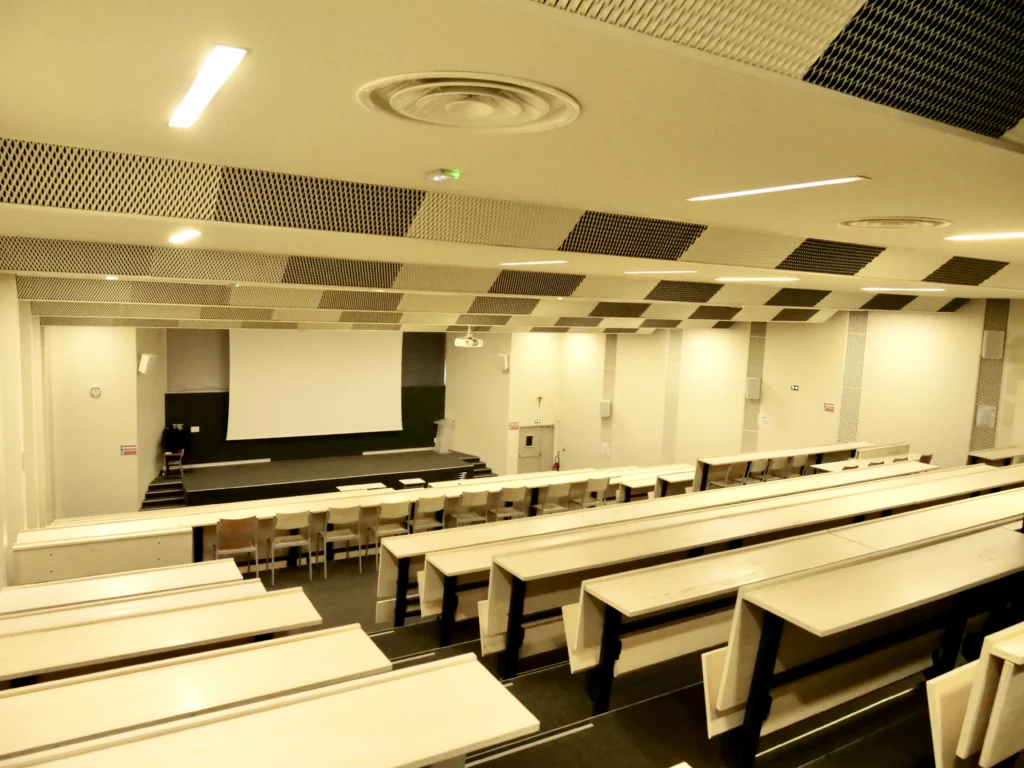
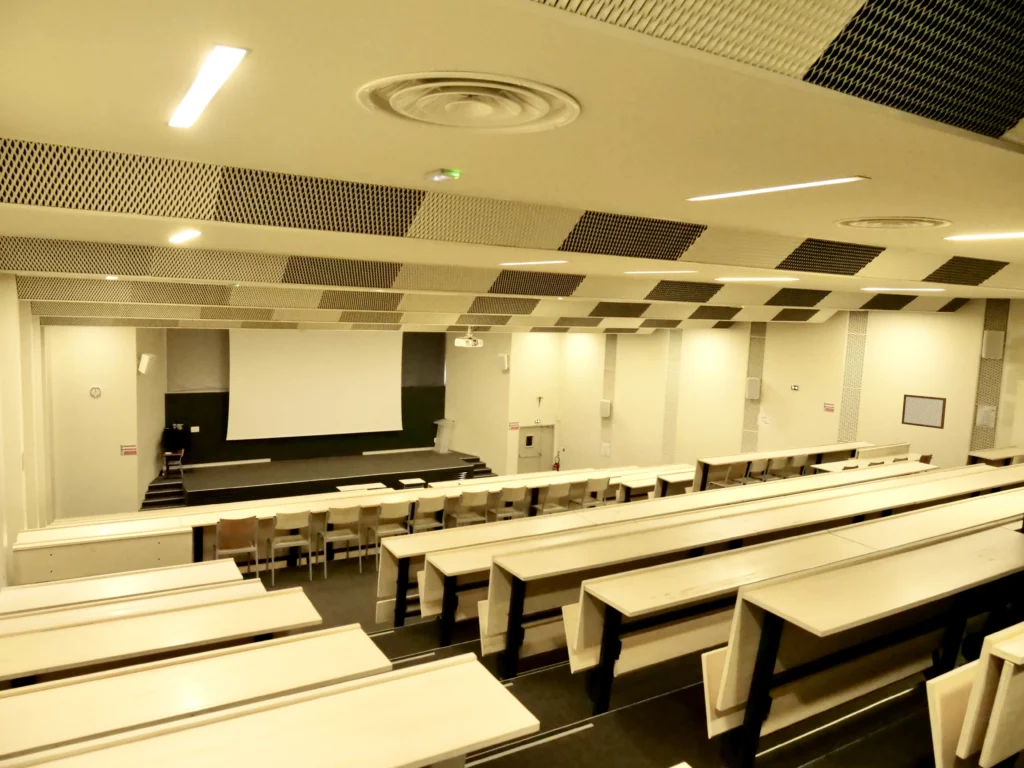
+ writing board [901,393,947,430]
